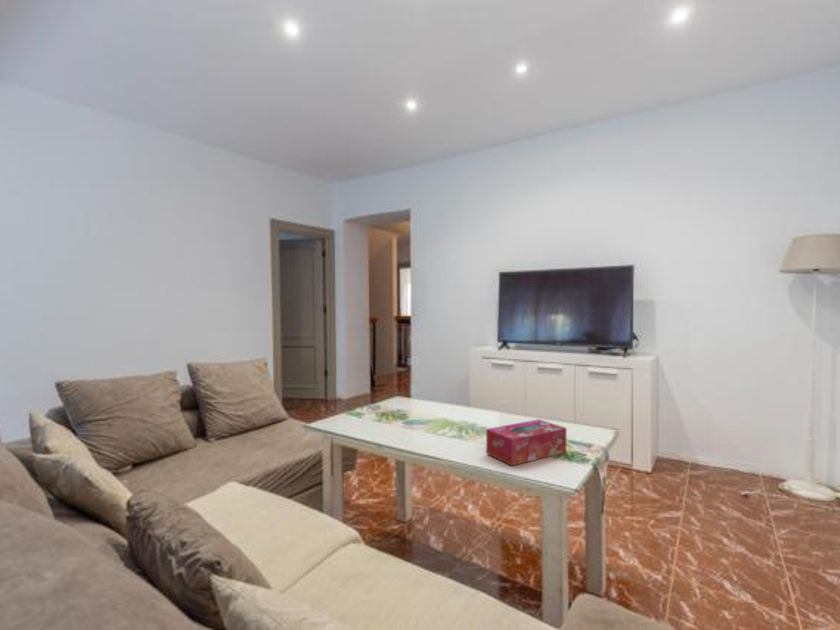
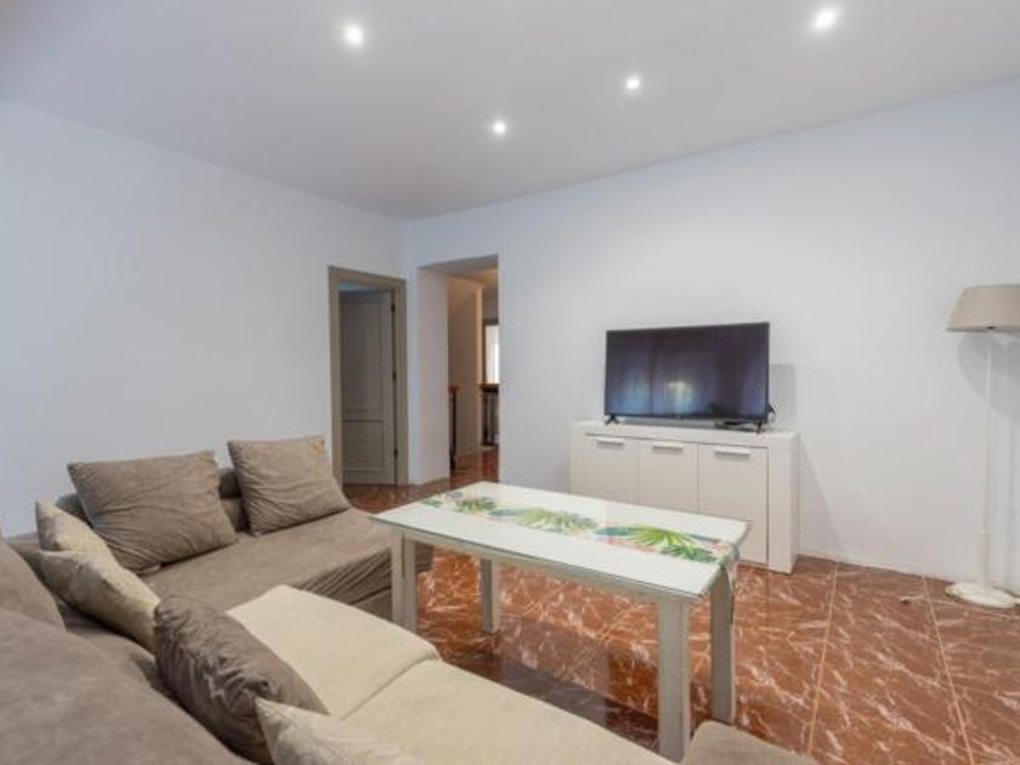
- tissue box [485,418,567,467]
